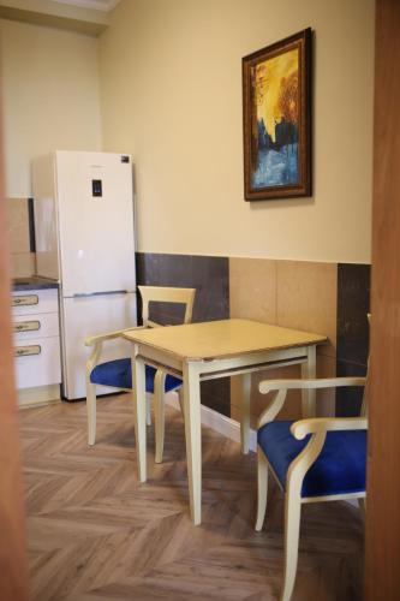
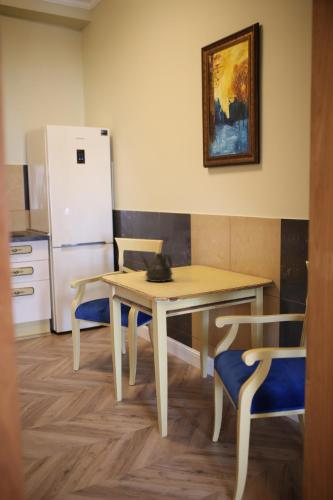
+ teapot [138,252,174,283]
